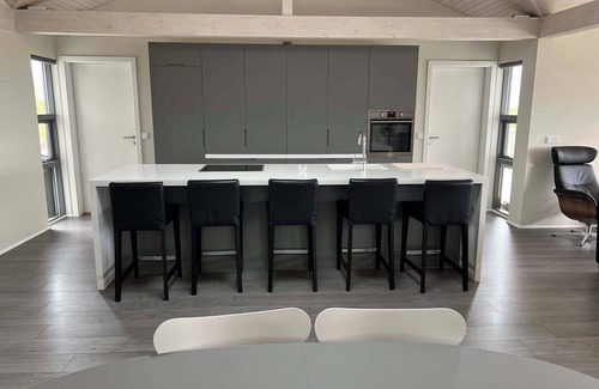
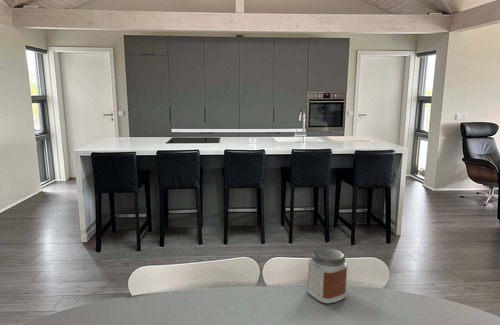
+ jar [306,247,349,304]
